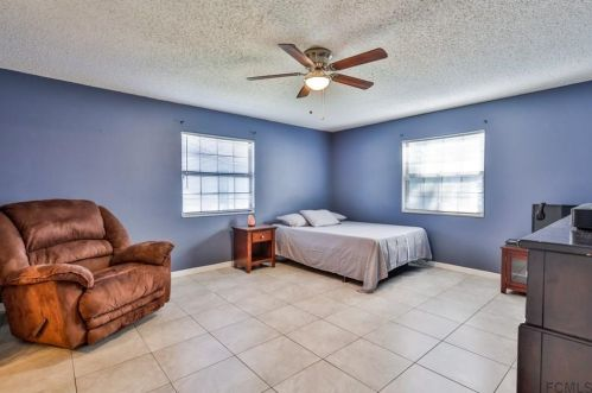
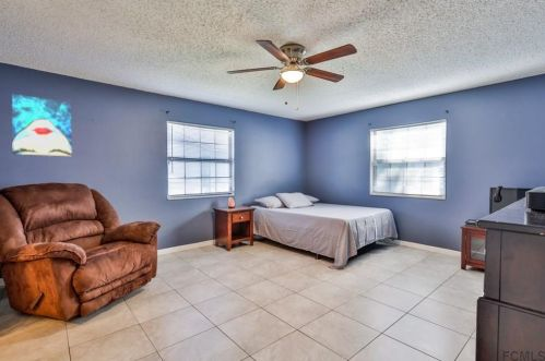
+ wall art [11,93,73,157]
